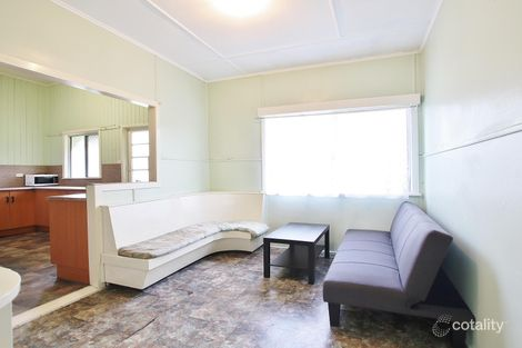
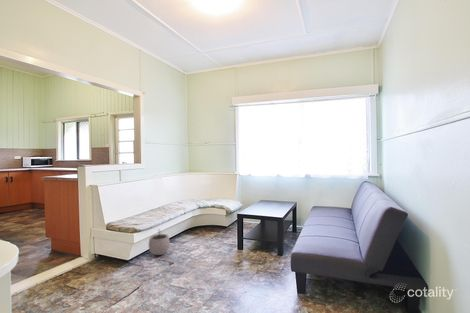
+ plant pot [148,229,171,256]
